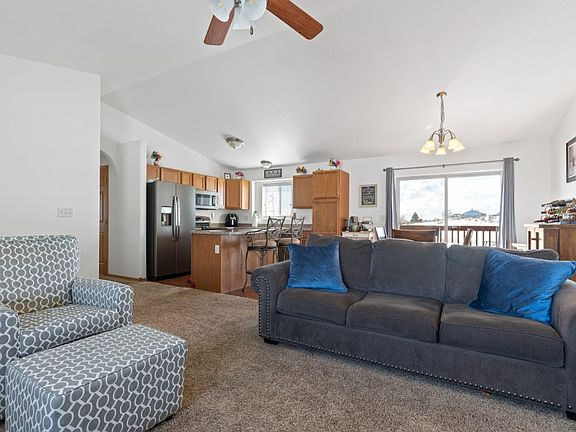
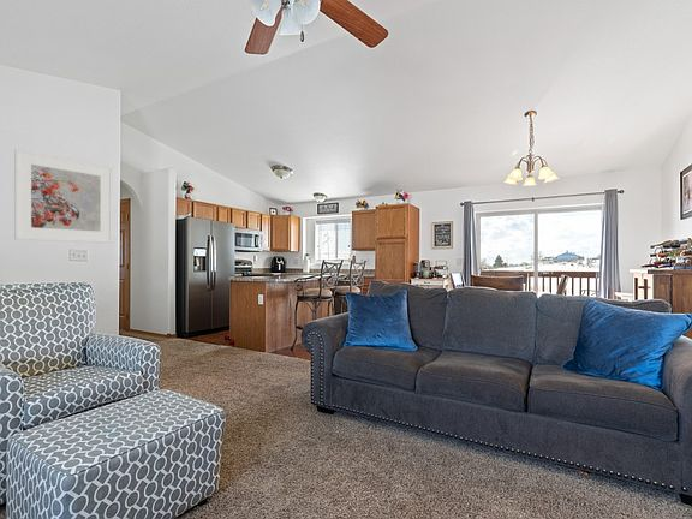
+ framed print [13,148,114,244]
